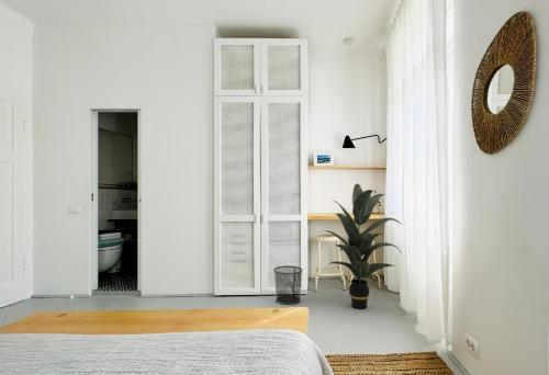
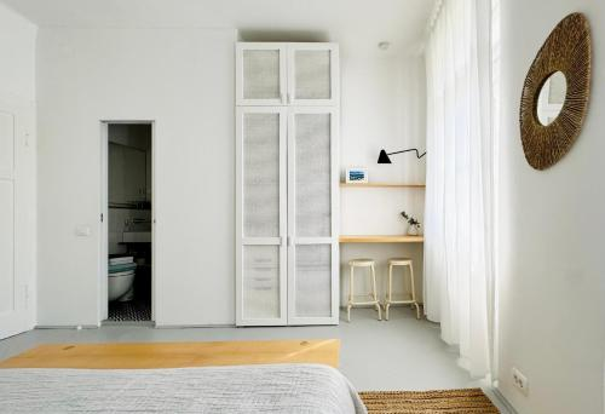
- indoor plant [323,183,403,310]
- waste bin [272,264,304,306]
